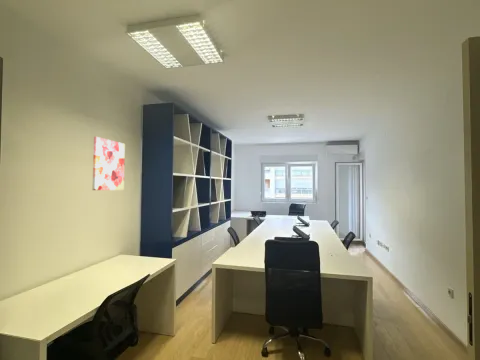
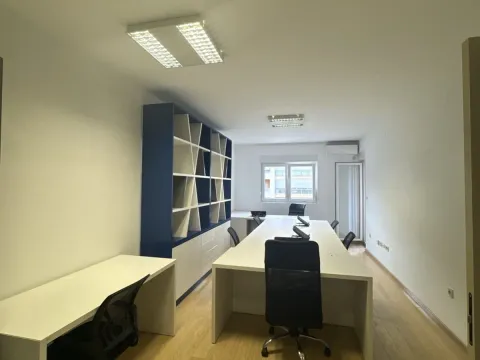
- wall art [91,136,126,191]
